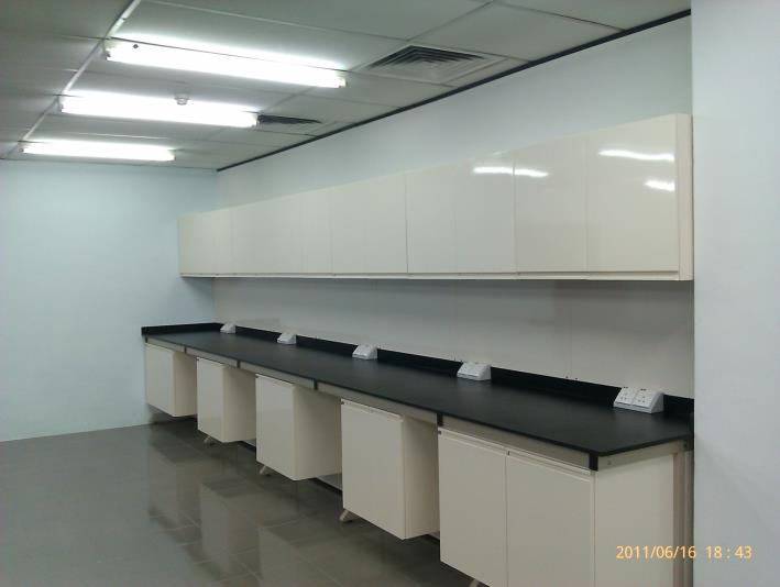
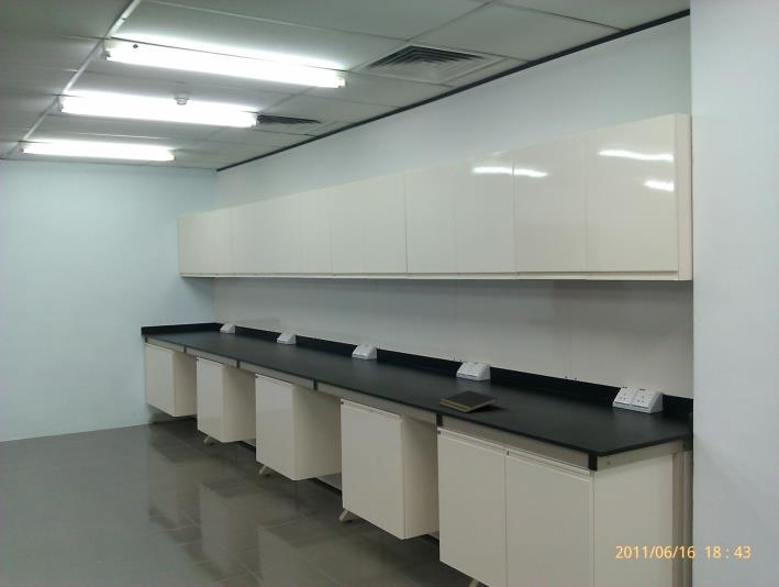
+ notepad [437,389,499,413]
